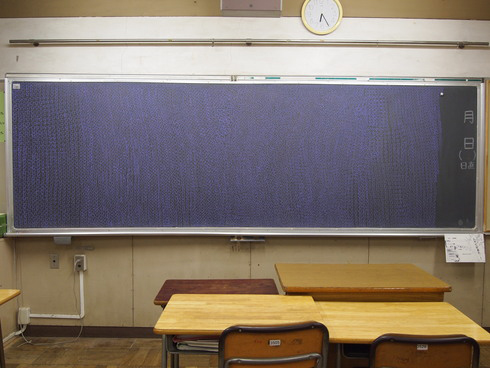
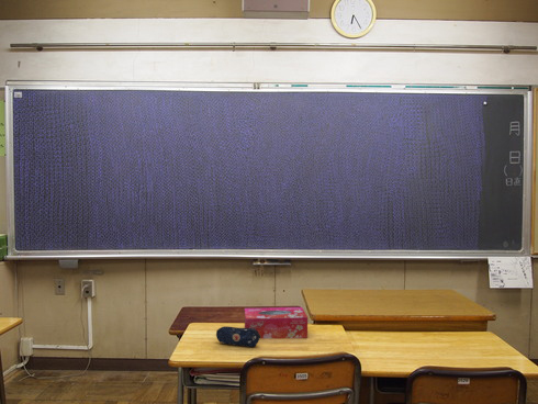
+ tissue box [244,306,309,339]
+ pencil case [215,325,261,348]
